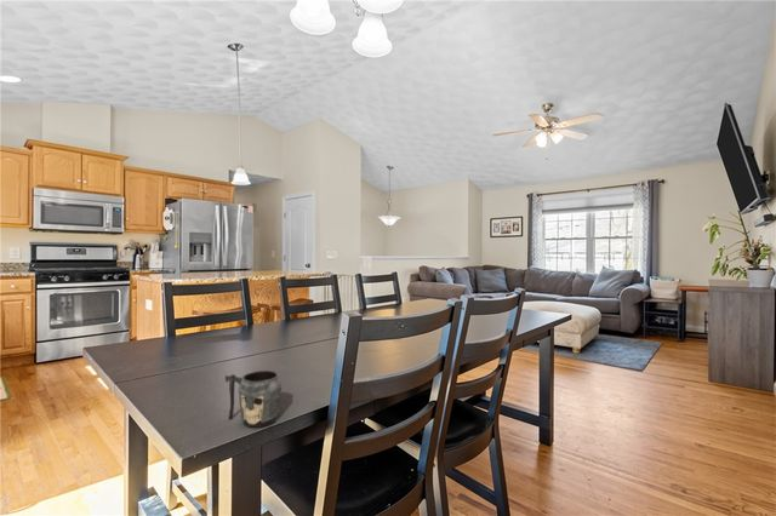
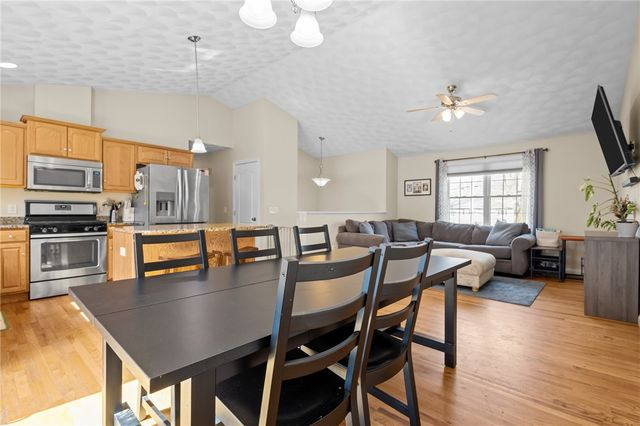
- mug [224,369,283,429]
